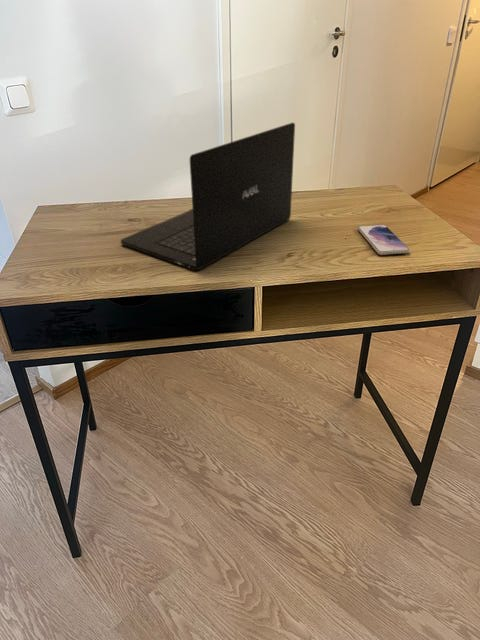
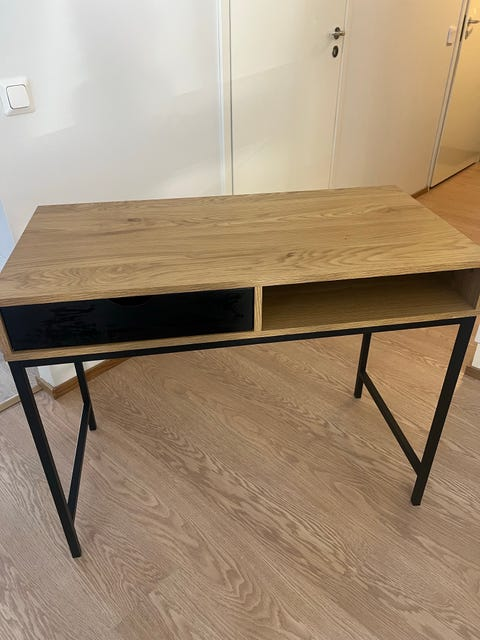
- laptop [119,122,296,271]
- smartphone [357,224,410,256]
